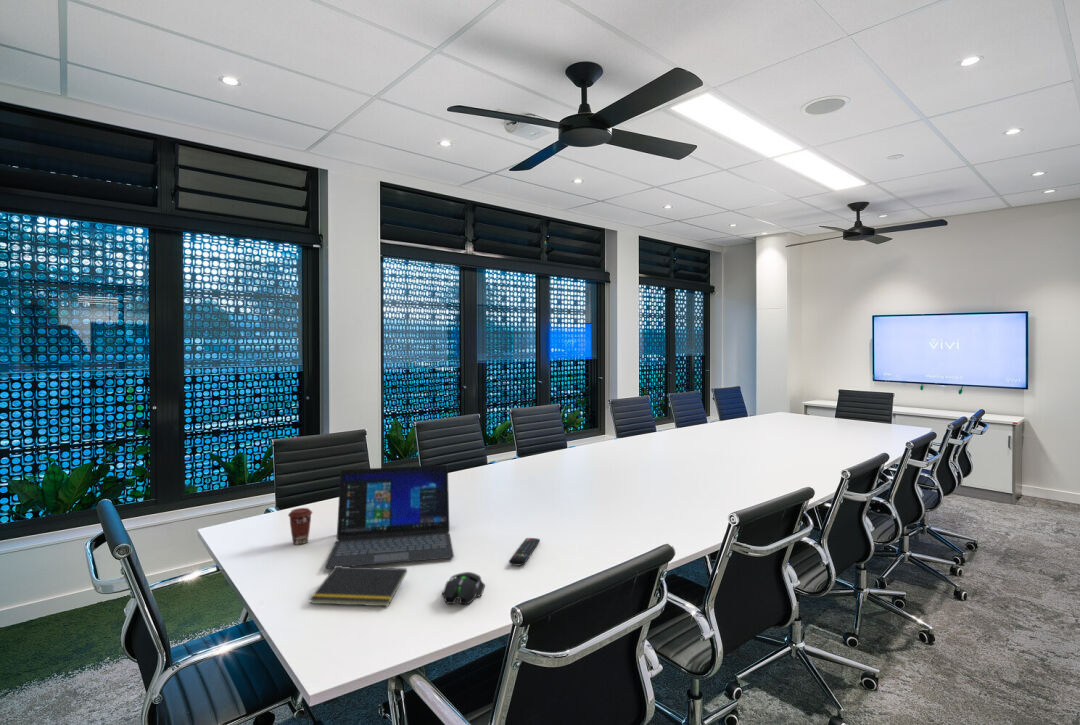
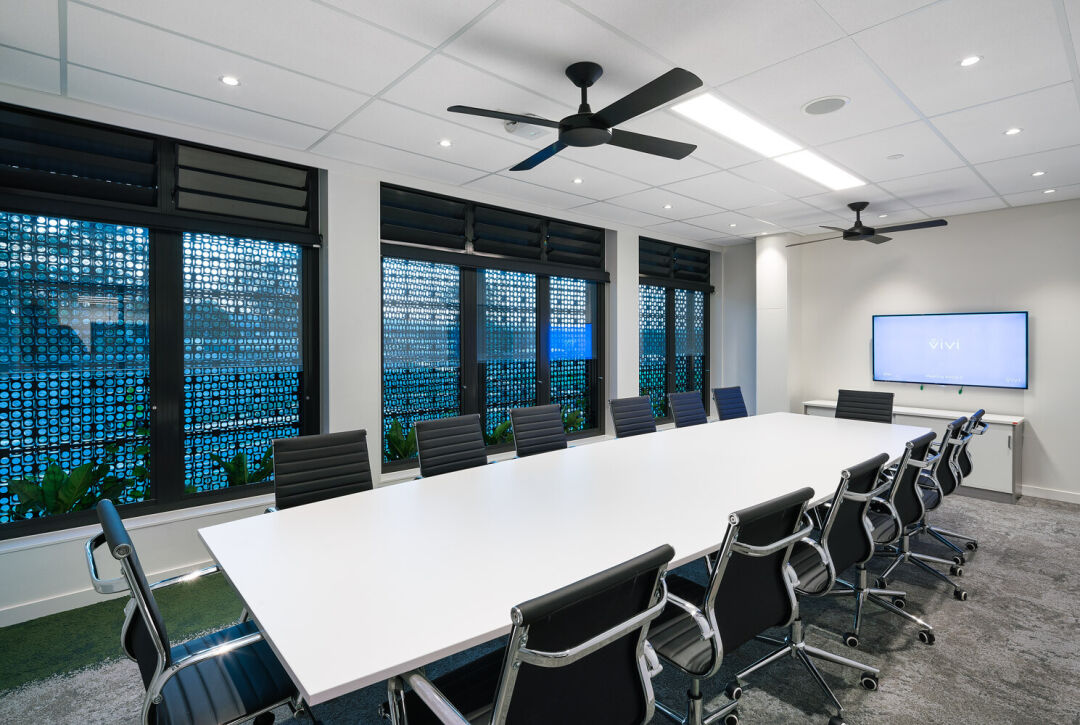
- coffee cup [287,507,313,545]
- laptop [324,464,455,569]
- mouse [441,571,486,605]
- remote control [508,537,541,566]
- notepad [308,566,408,607]
